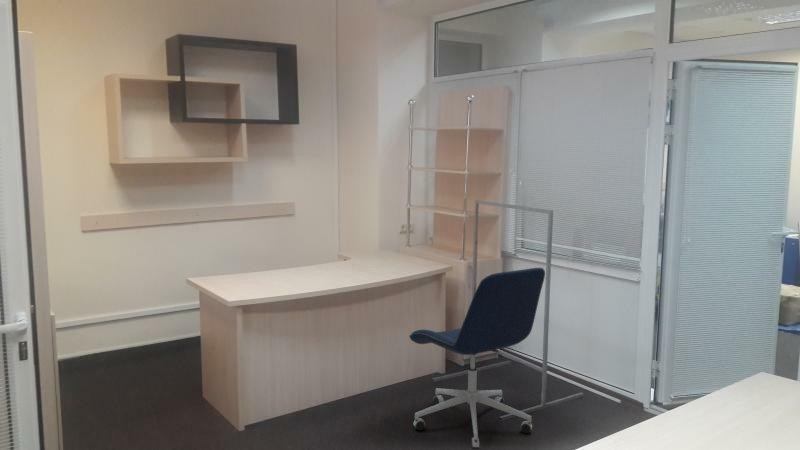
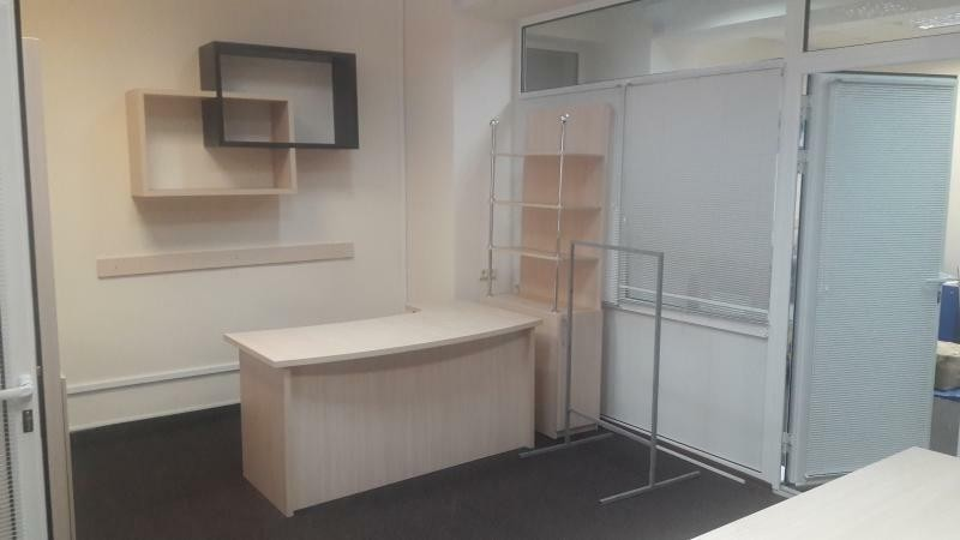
- office chair [408,267,546,450]
